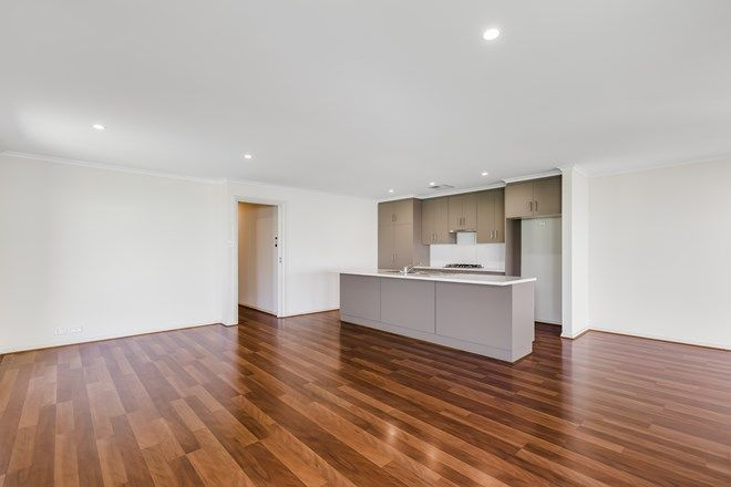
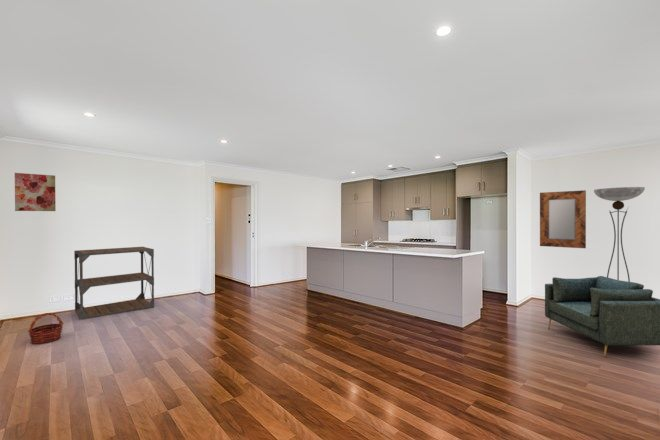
+ basket [27,312,65,345]
+ armchair [544,275,660,359]
+ floor lamp [593,186,646,282]
+ wall art [14,172,57,212]
+ shelving unit [73,246,155,321]
+ home mirror [539,189,587,249]
